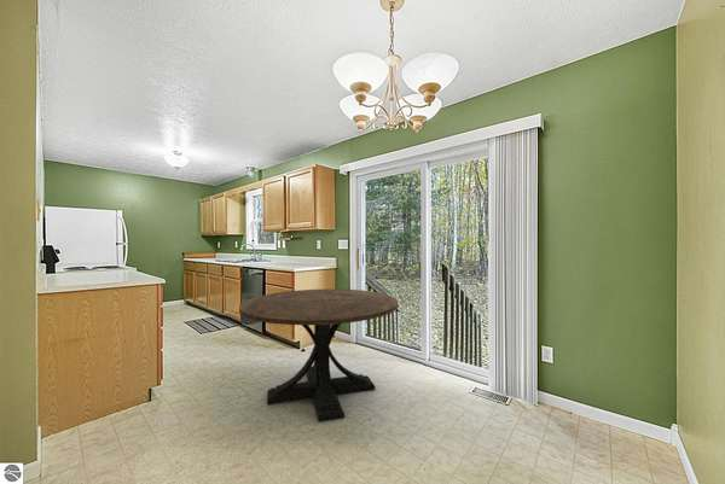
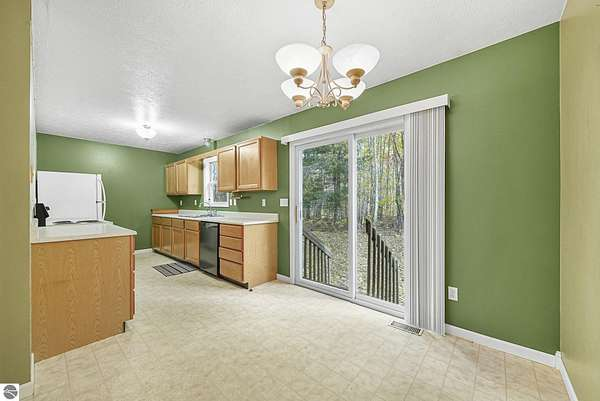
- round table [238,287,400,424]
